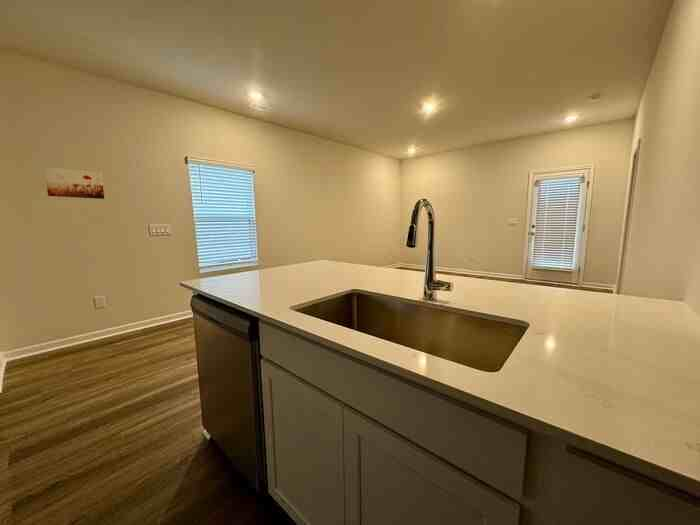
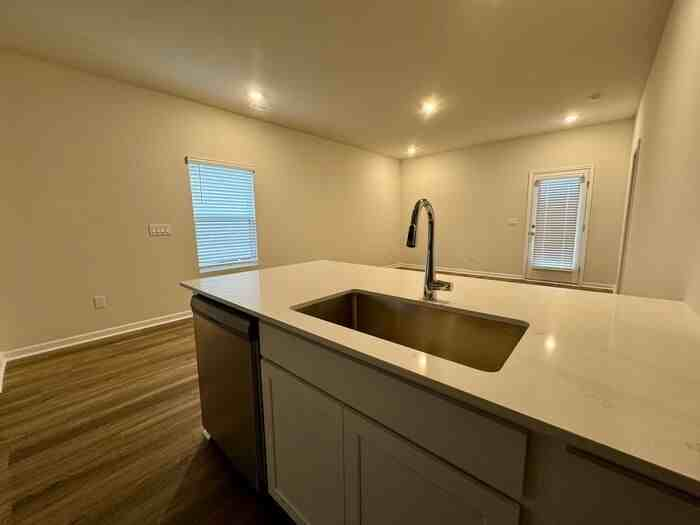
- wall art [43,166,105,200]
